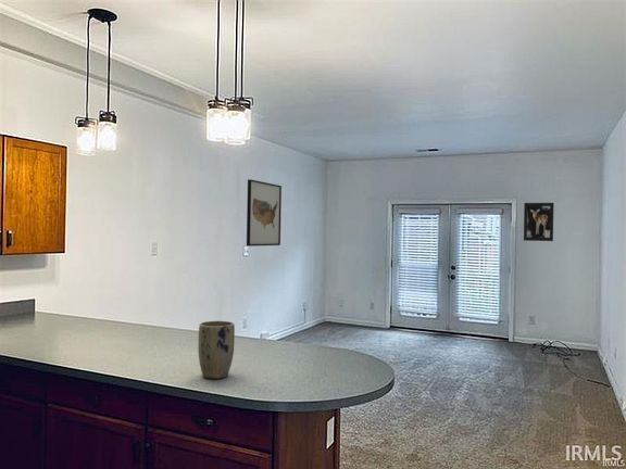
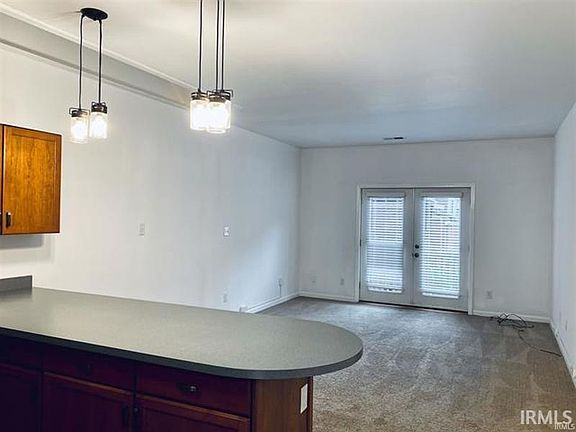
- wall art [523,202,555,242]
- wall art [246,178,283,248]
- plant pot [197,320,236,380]
